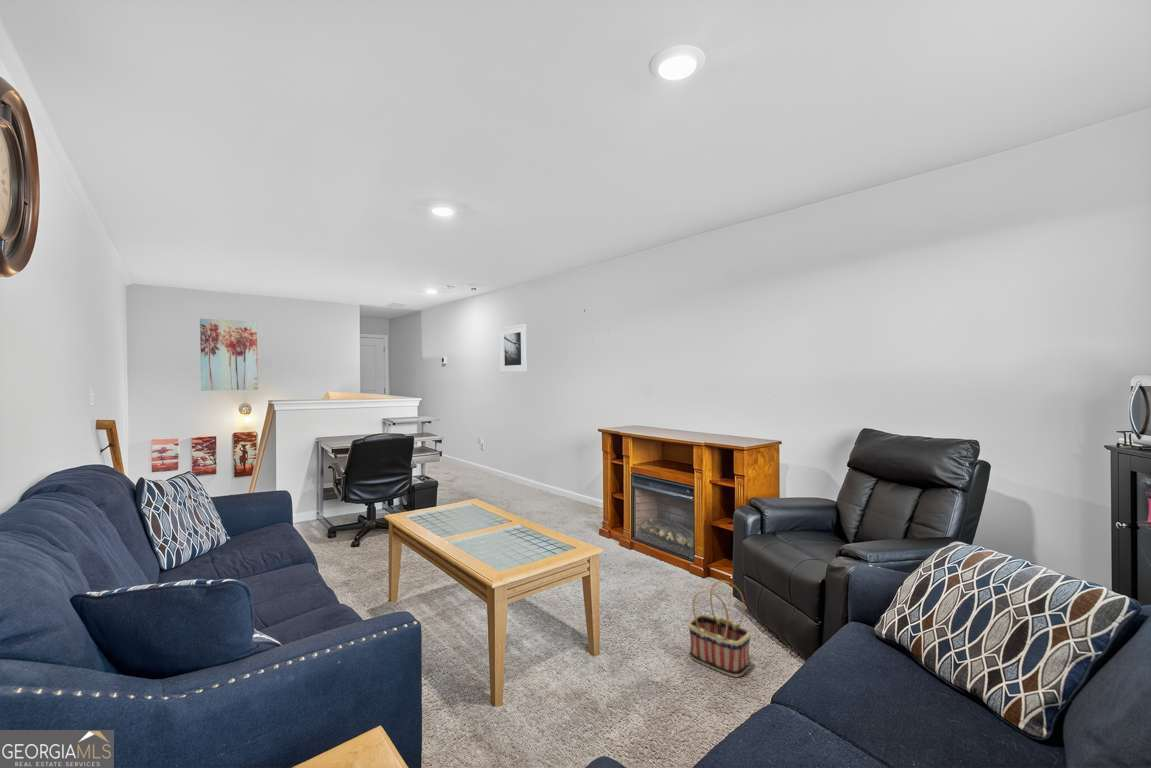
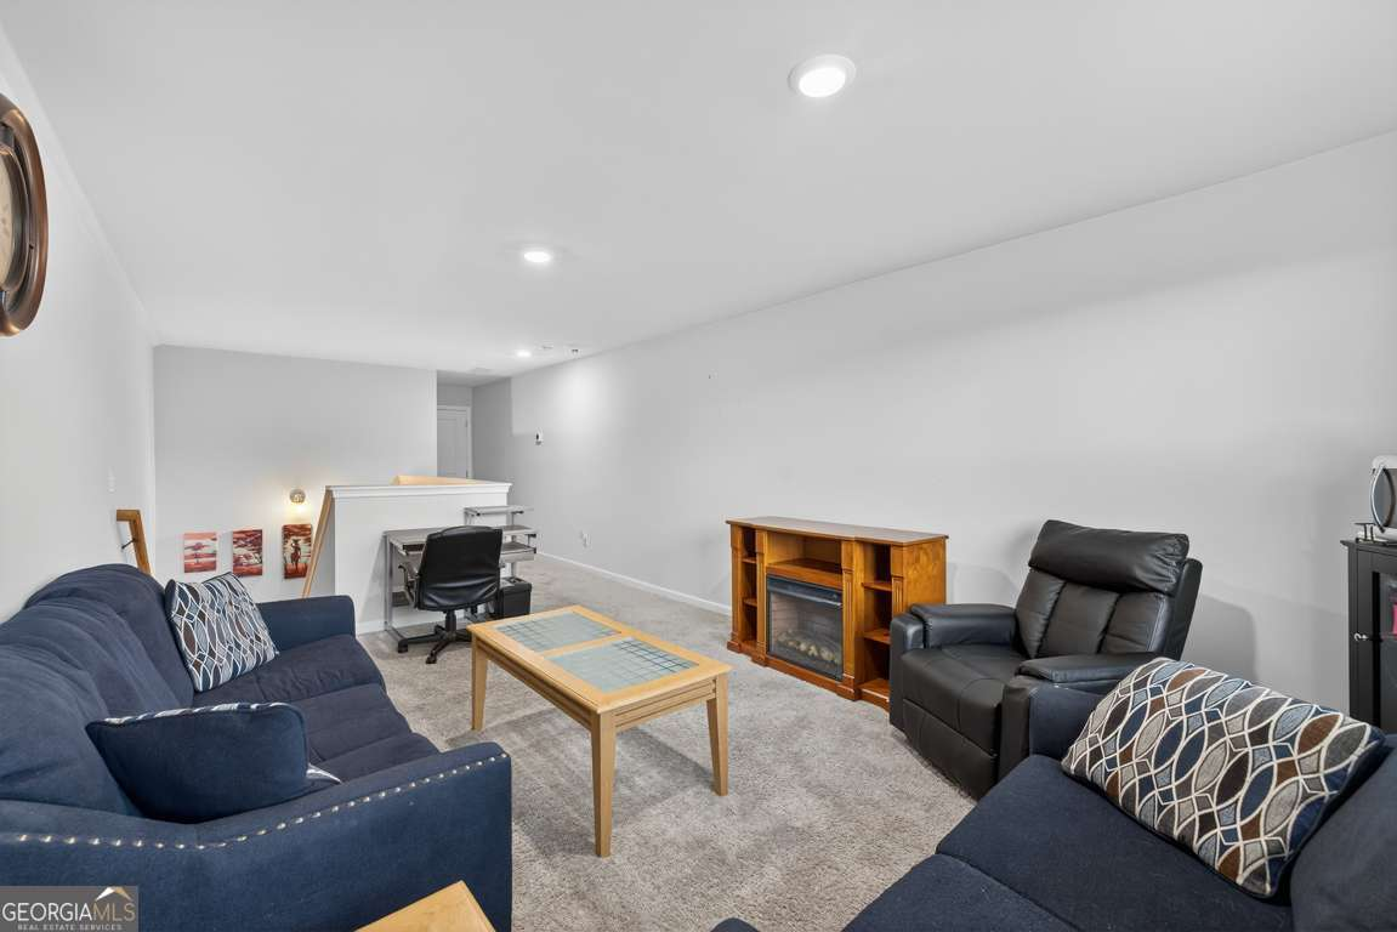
- basket [687,579,752,678]
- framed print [499,323,528,374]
- wall art [199,318,259,392]
